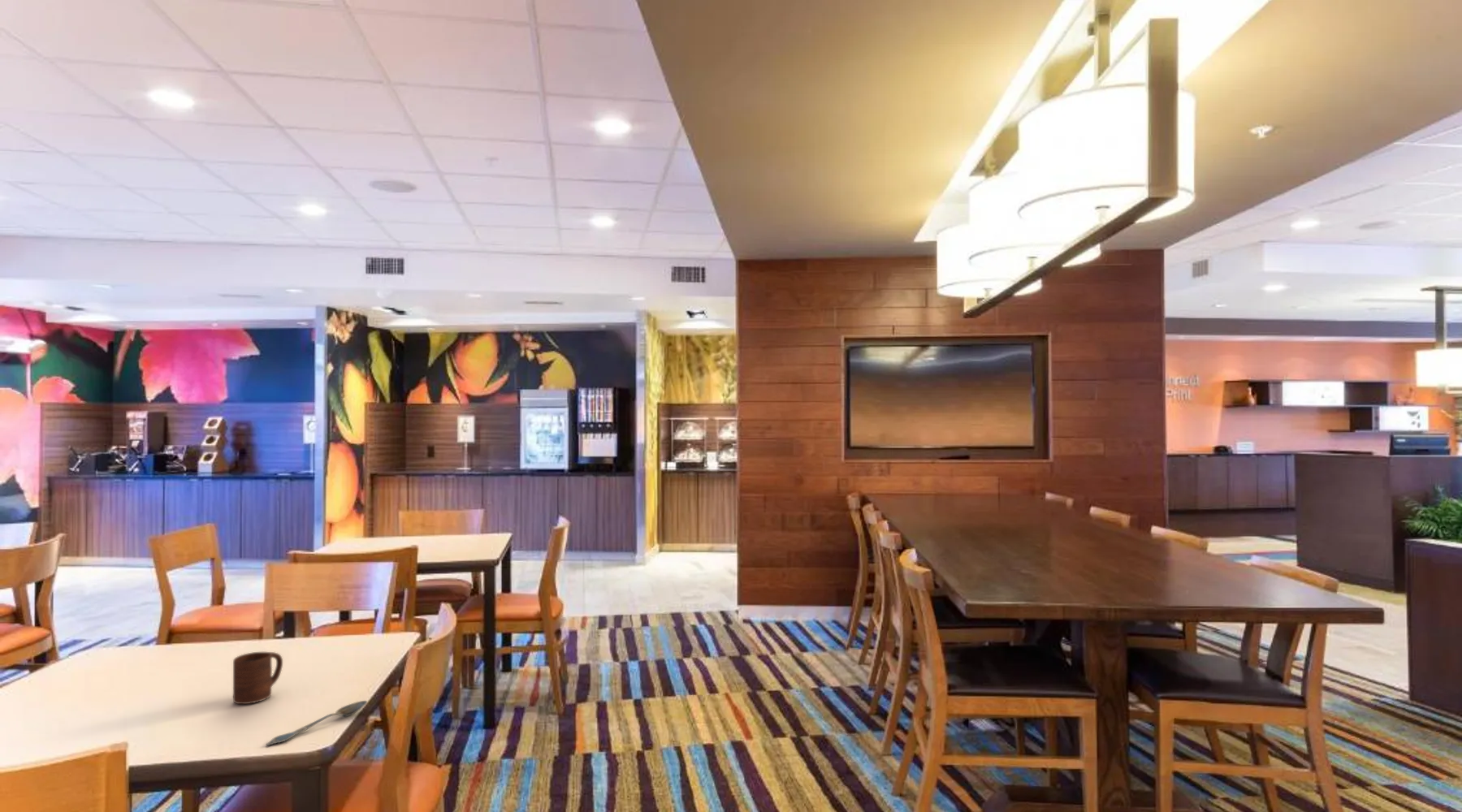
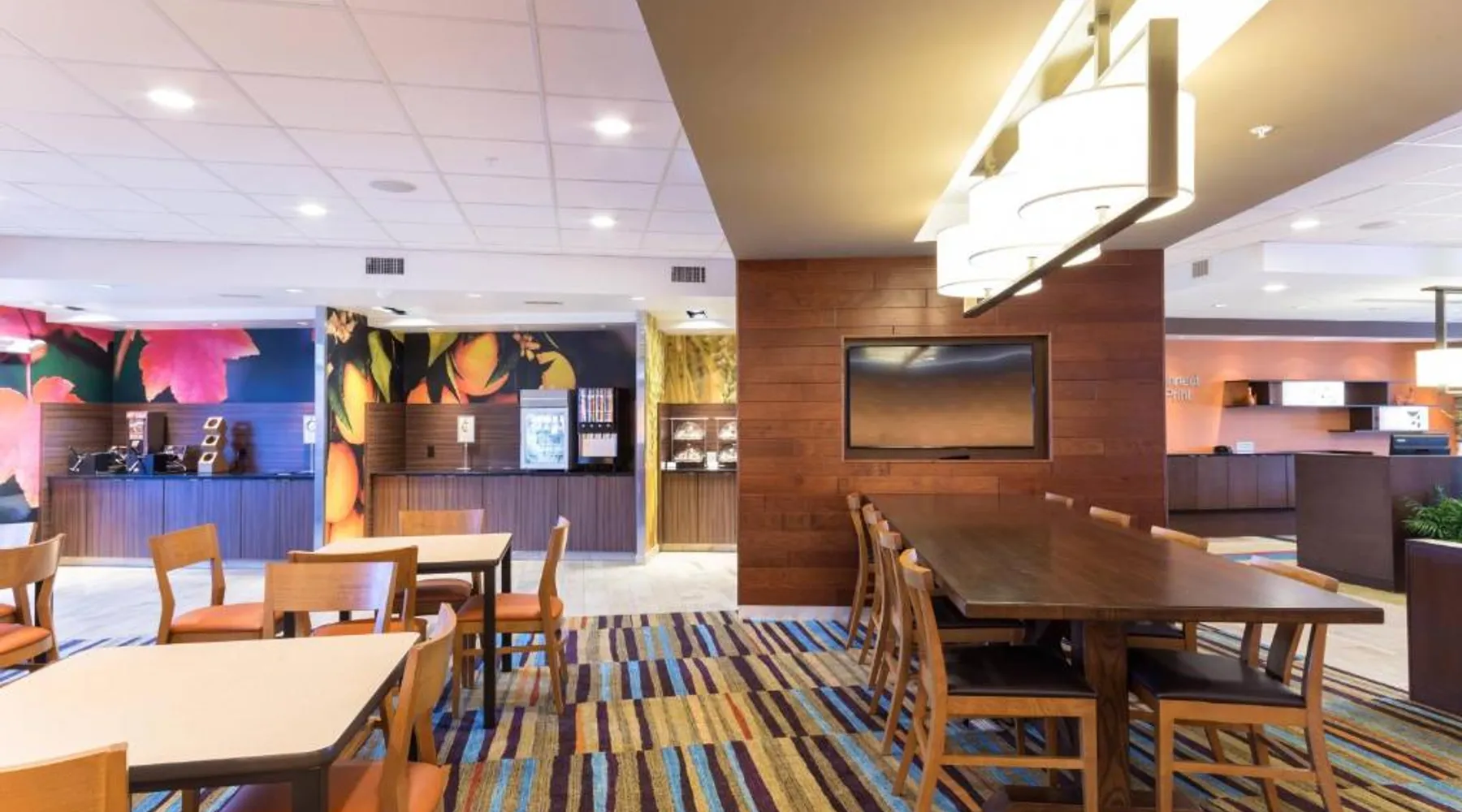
- spoon [266,700,368,746]
- cup [232,651,283,705]
